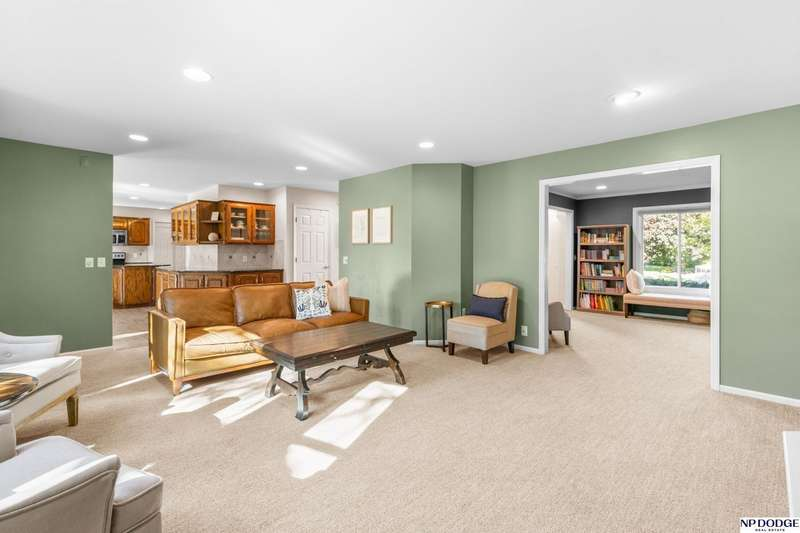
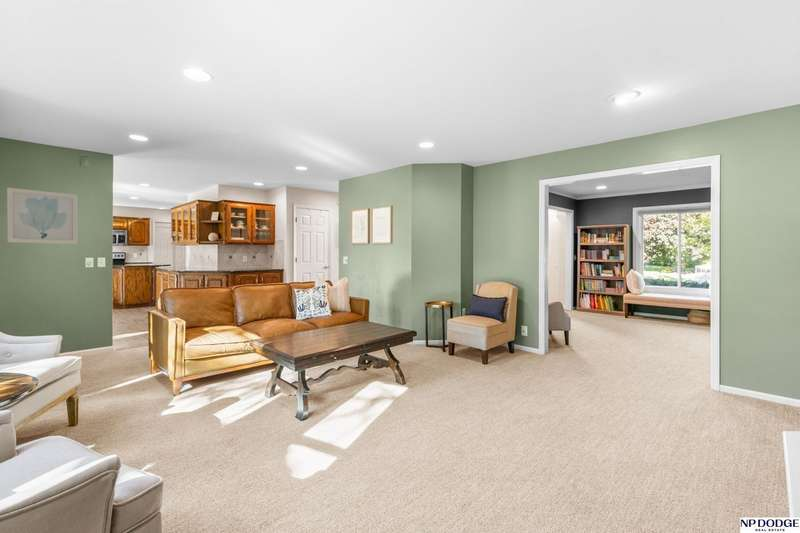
+ wall art [6,187,79,245]
